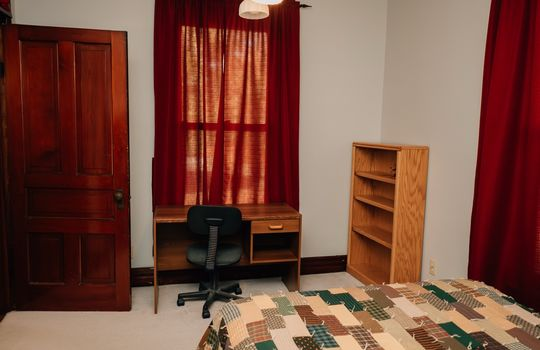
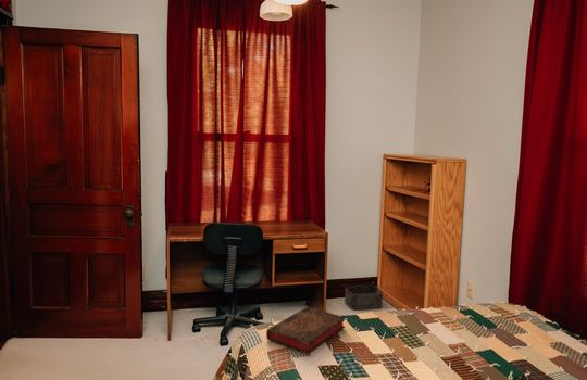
+ storage bin [344,284,384,311]
+ book [265,305,347,355]
